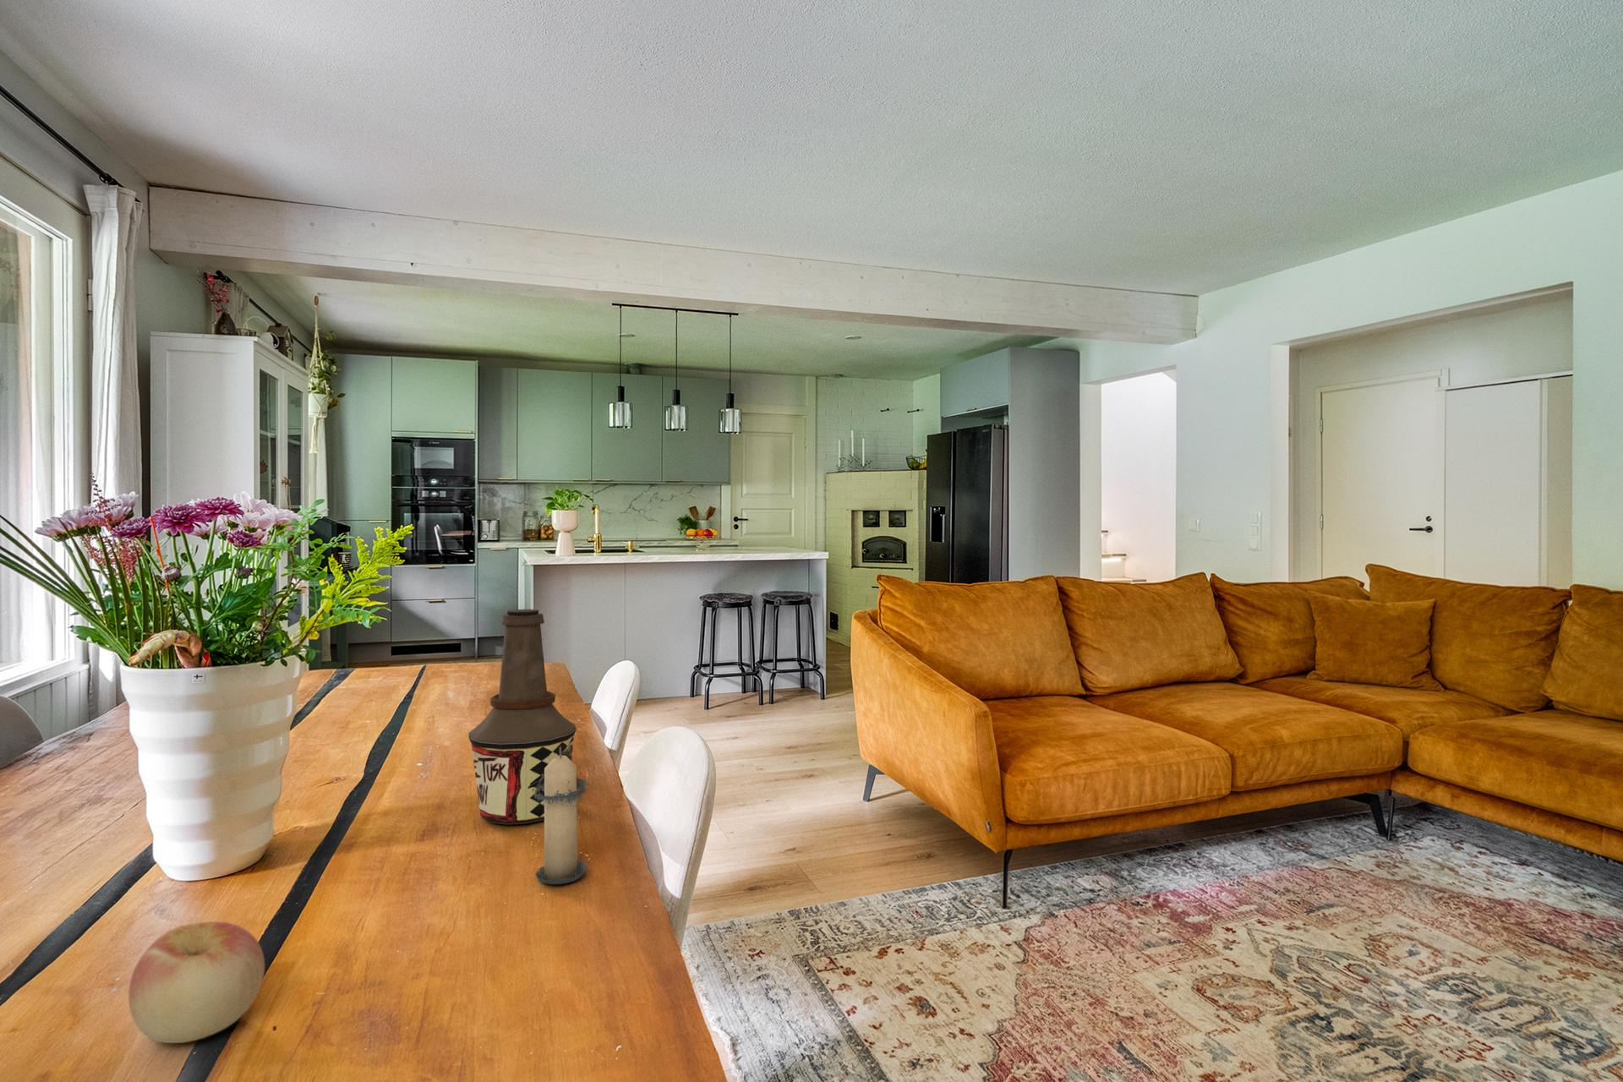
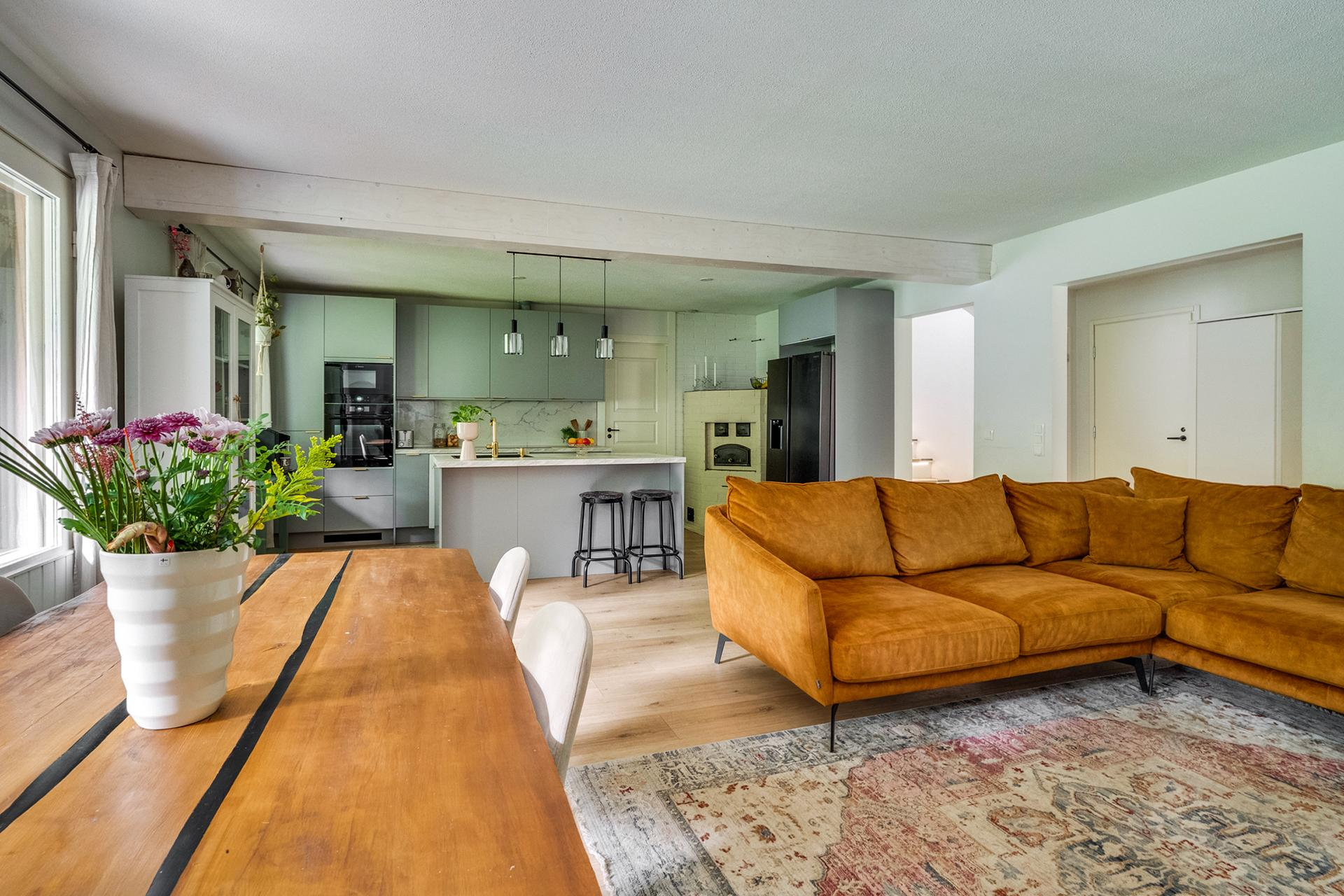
- candle [531,747,591,885]
- apple [128,920,266,1045]
- bottle [467,609,577,826]
